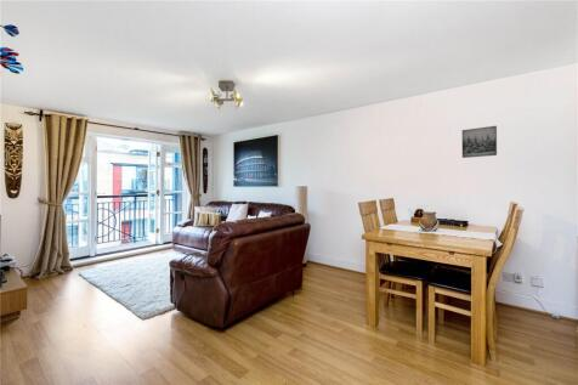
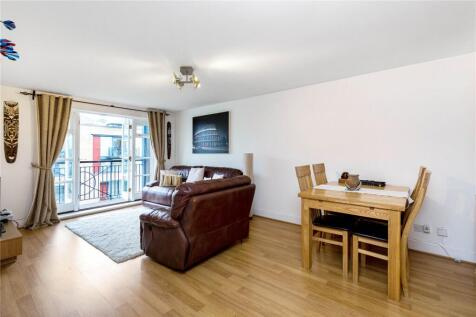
- wall art [461,125,498,159]
